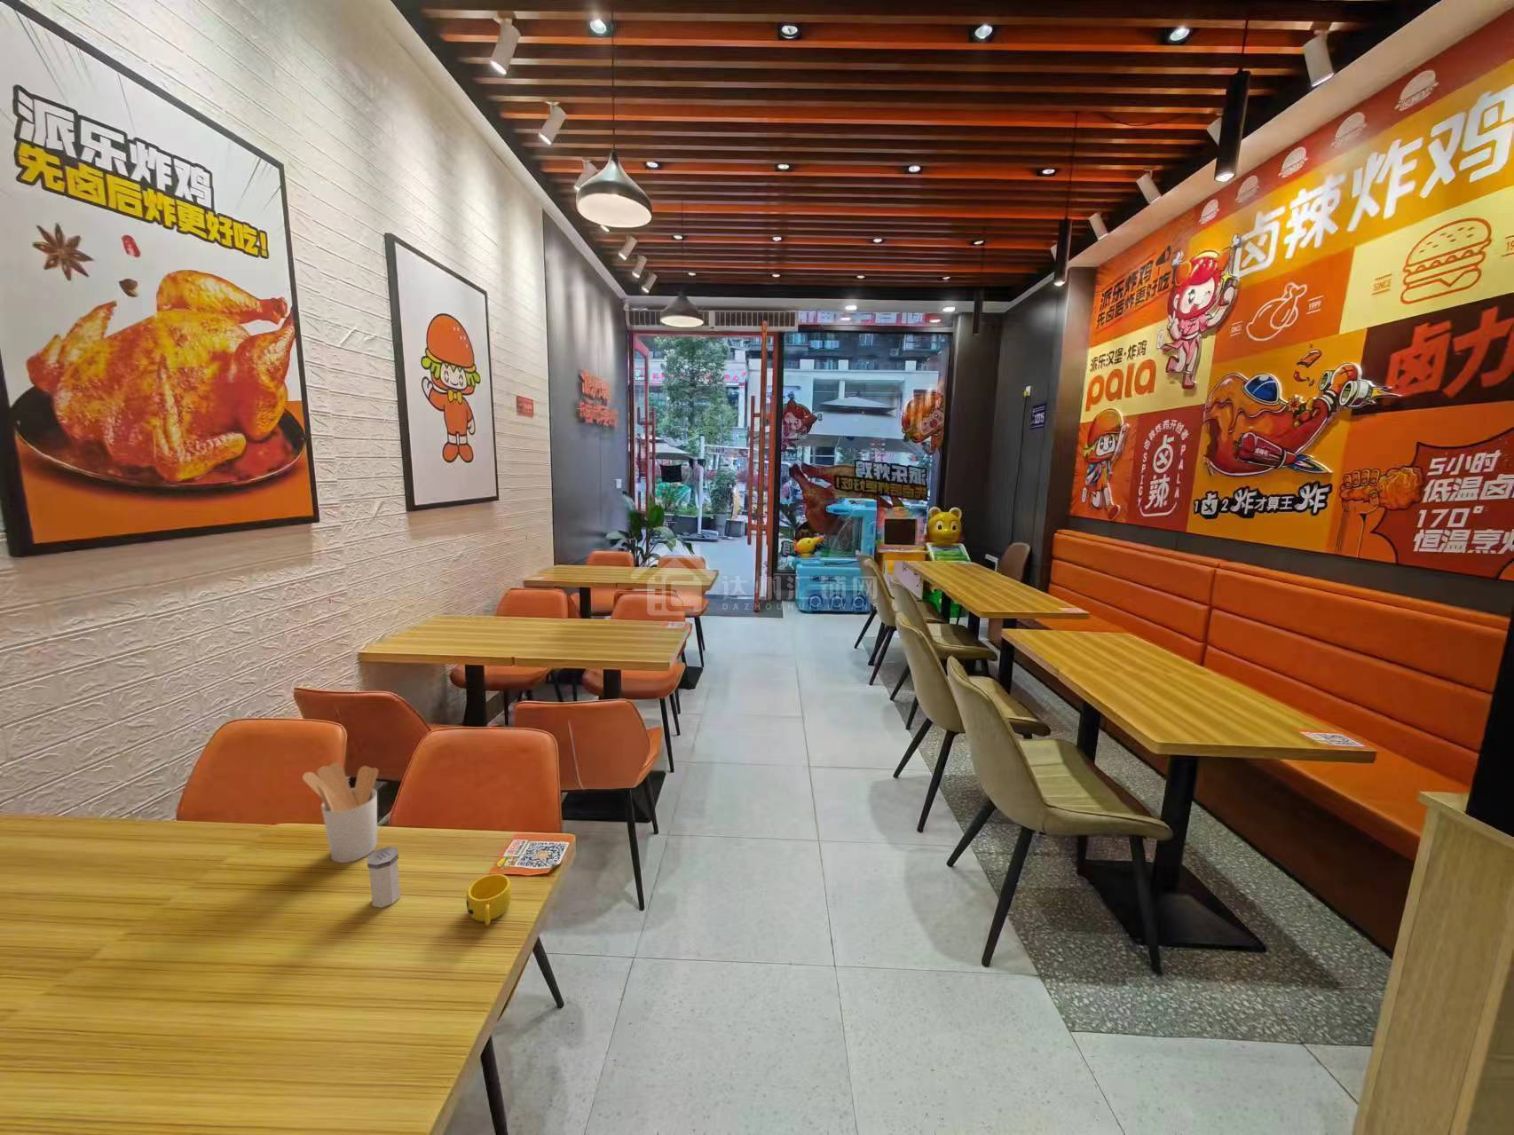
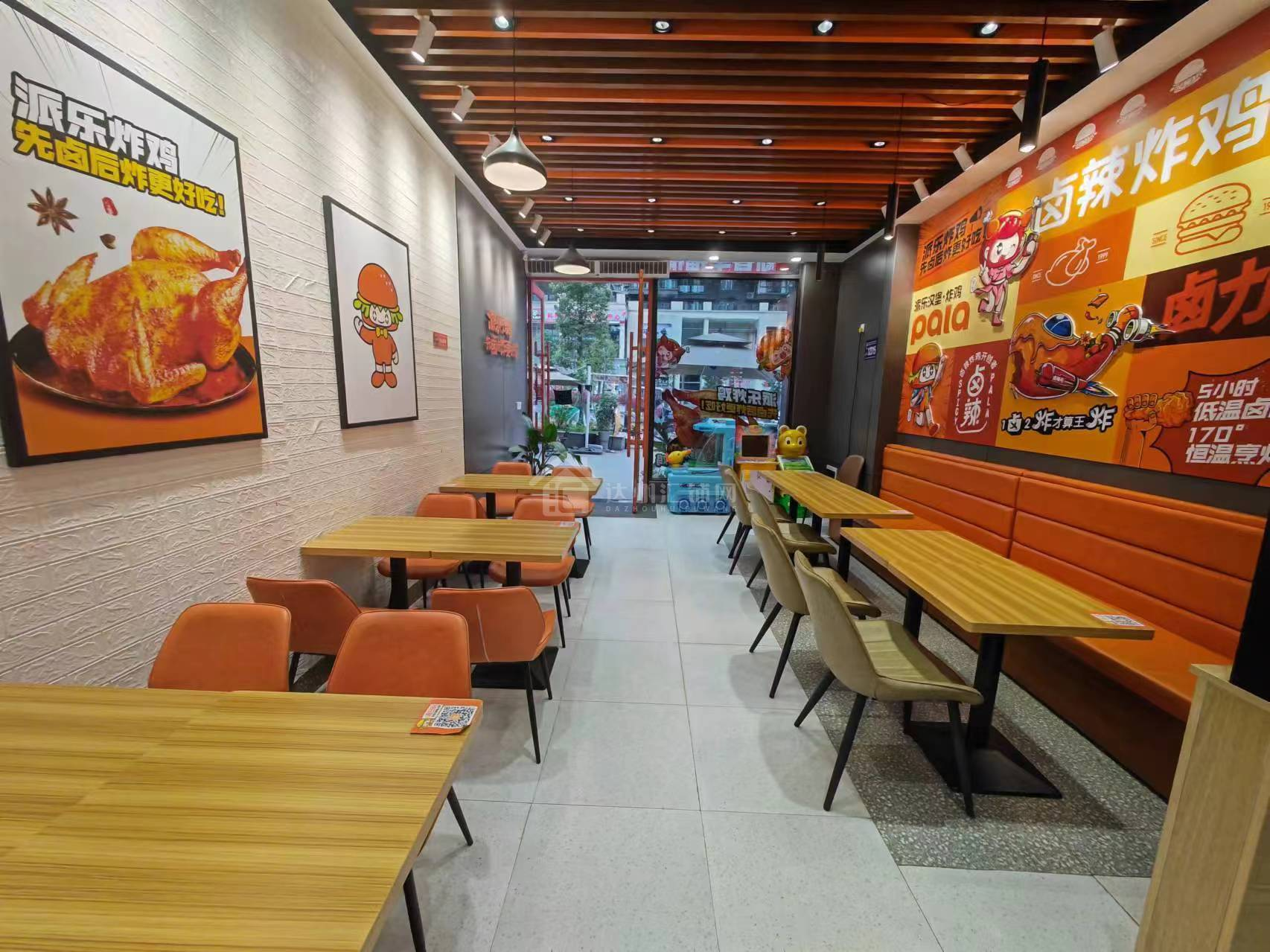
- salt shaker [366,845,401,908]
- utensil holder [302,762,379,863]
- cup [465,873,513,926]
